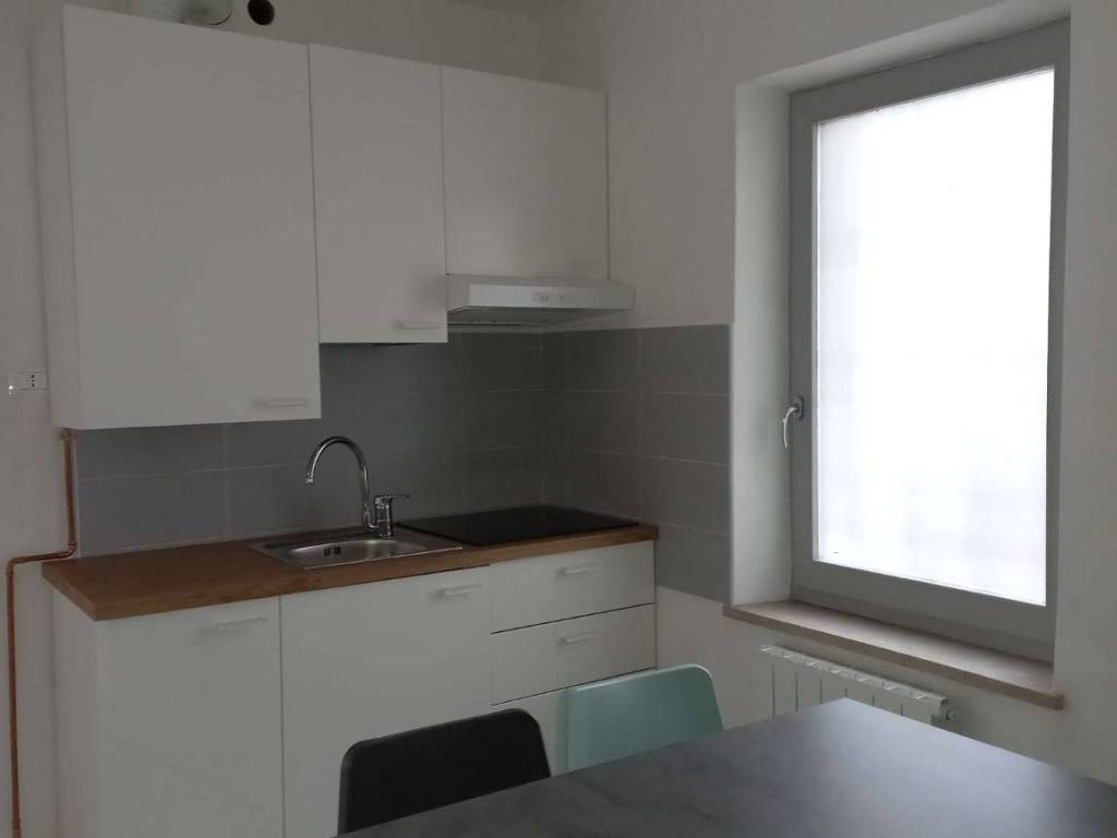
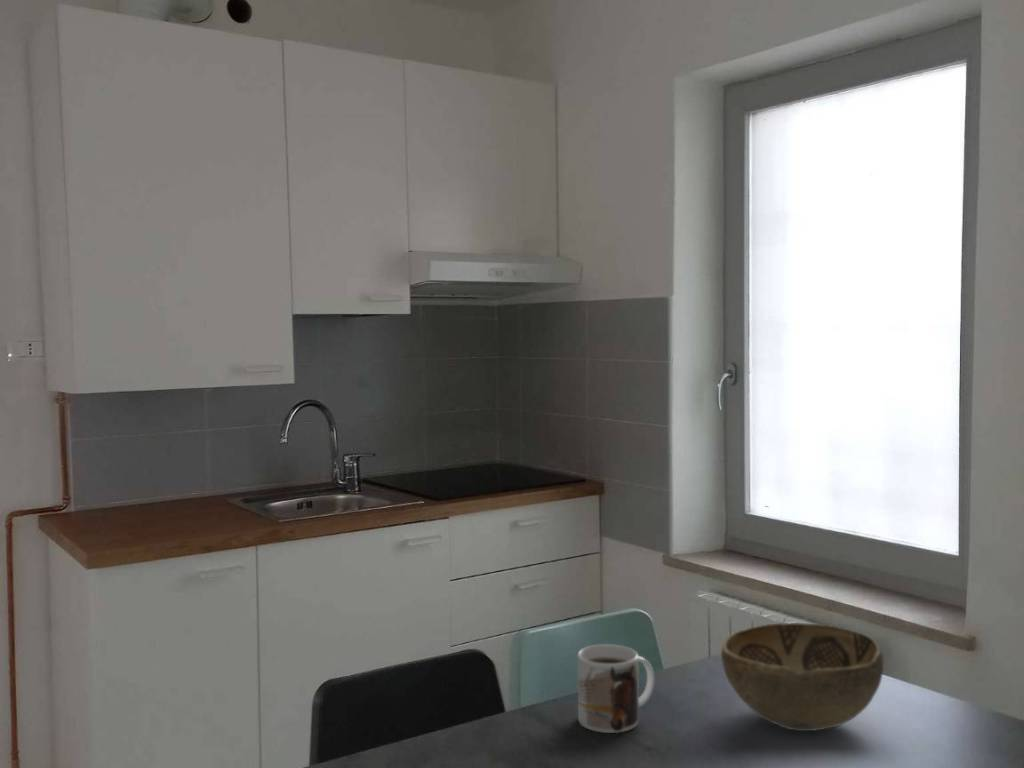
+ mug [576,643,655,734]
+ decorative bowl [720,622,884,732]
